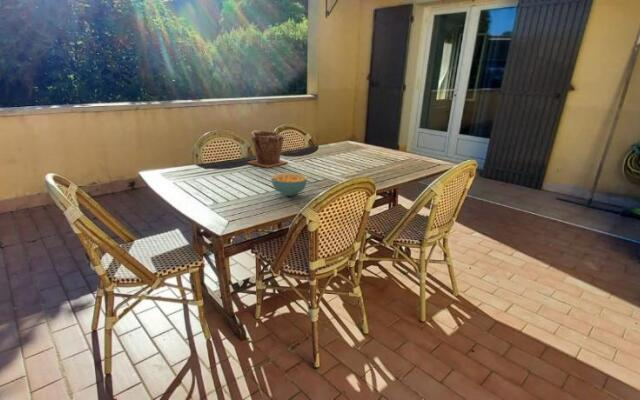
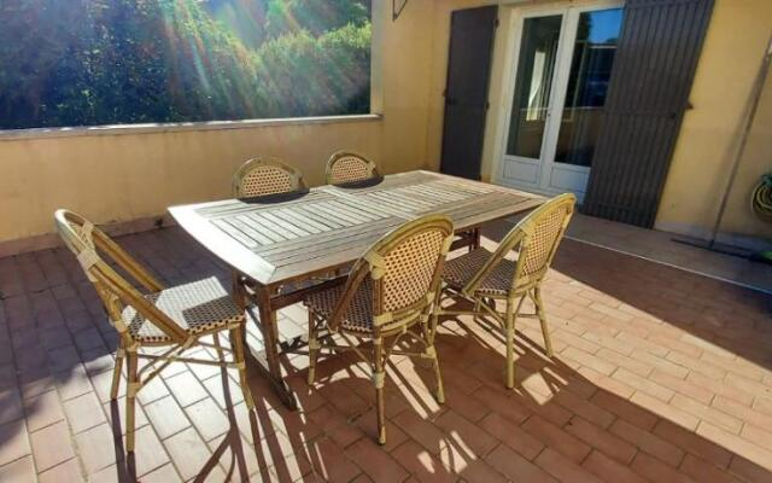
- plant pot [246,129,289,168]
- cereal bowl [270,172,308,197]
